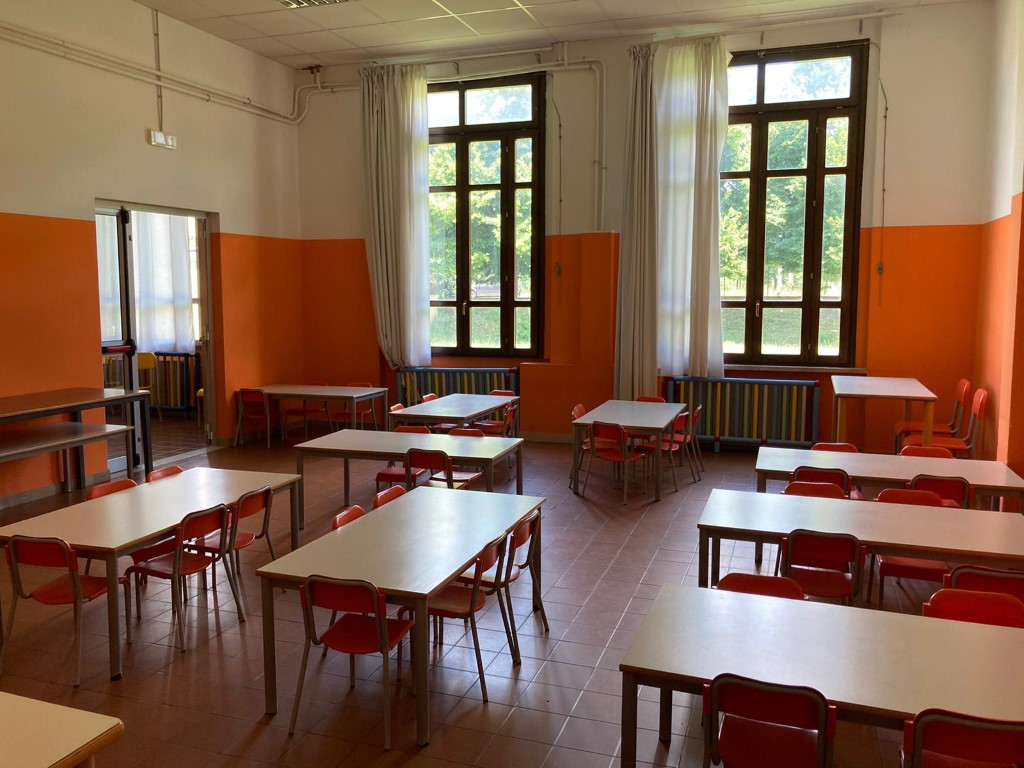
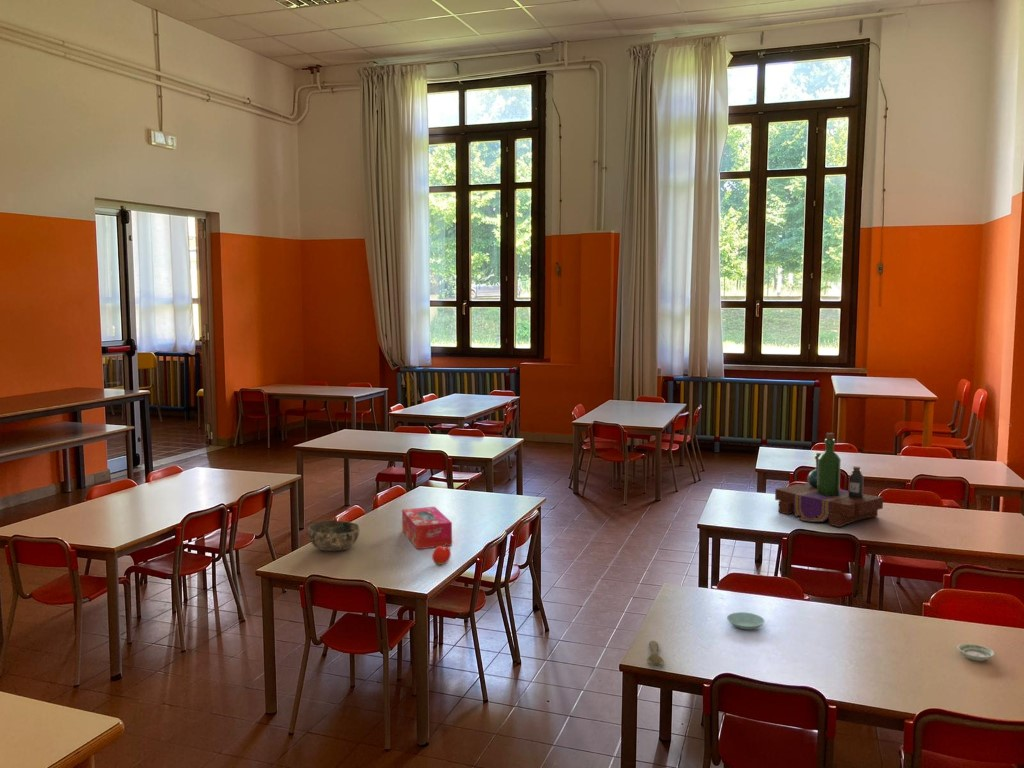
+ bowl [307,520,360,552]
+ tissue box [401,506,453,550]
+ saucer [956,642,996,662]
+ bottle [774,432,884,528]
+ saucer [726,611,765,631]
+ fruit [431,543,452,566]
+ spoon [646,640,665,667]
